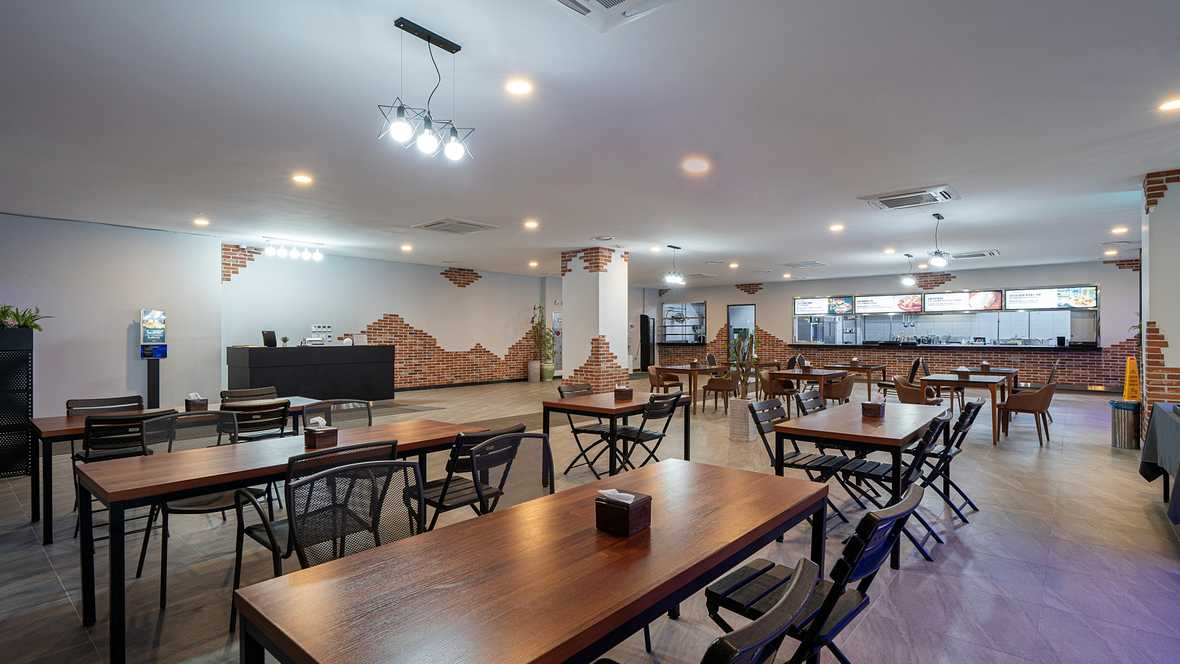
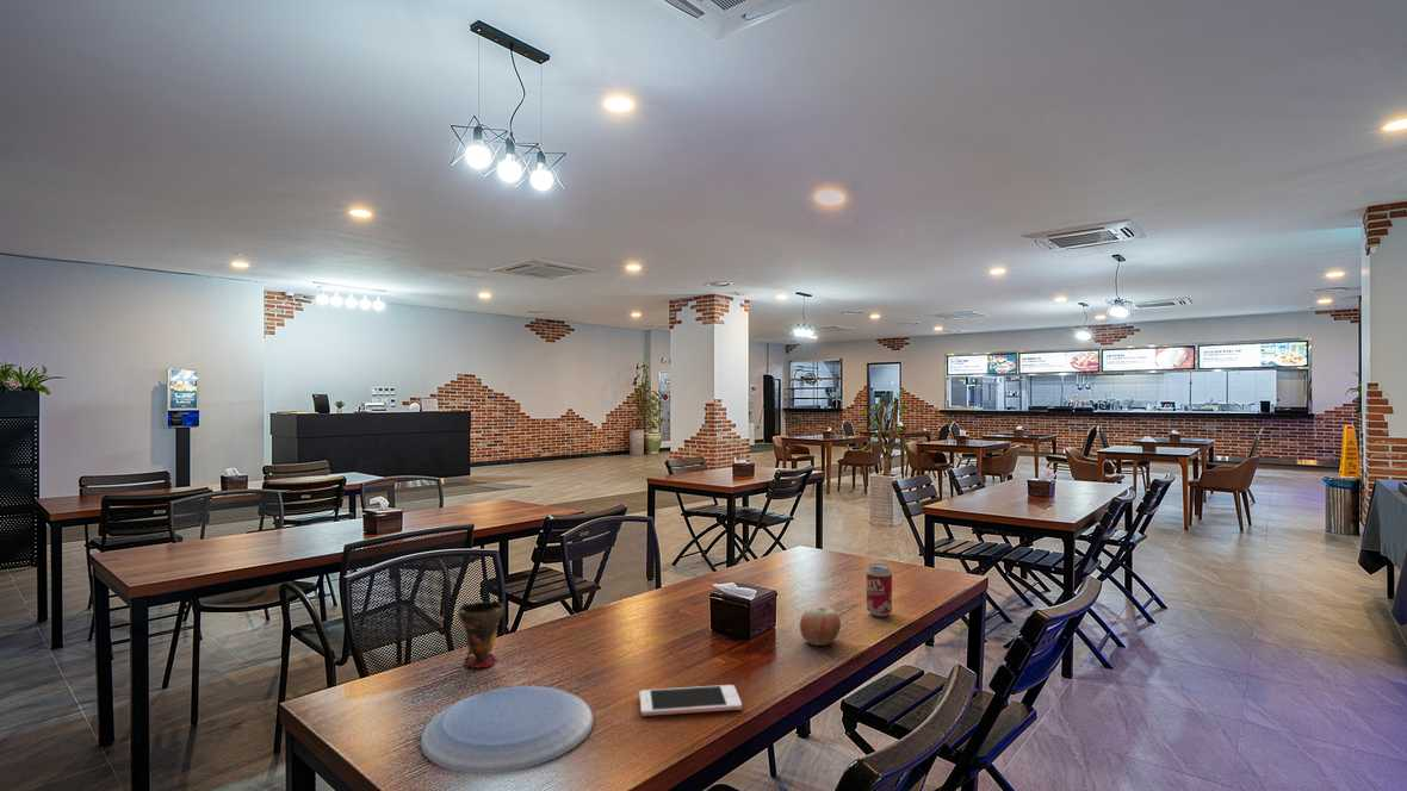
+ cell phone [638,684,743,717]
+ cup [455,598,506,668]
+ apple [799,605,842,647]
+ beverage can [866,562,893,617]
+ plate [419,685,595,774]
